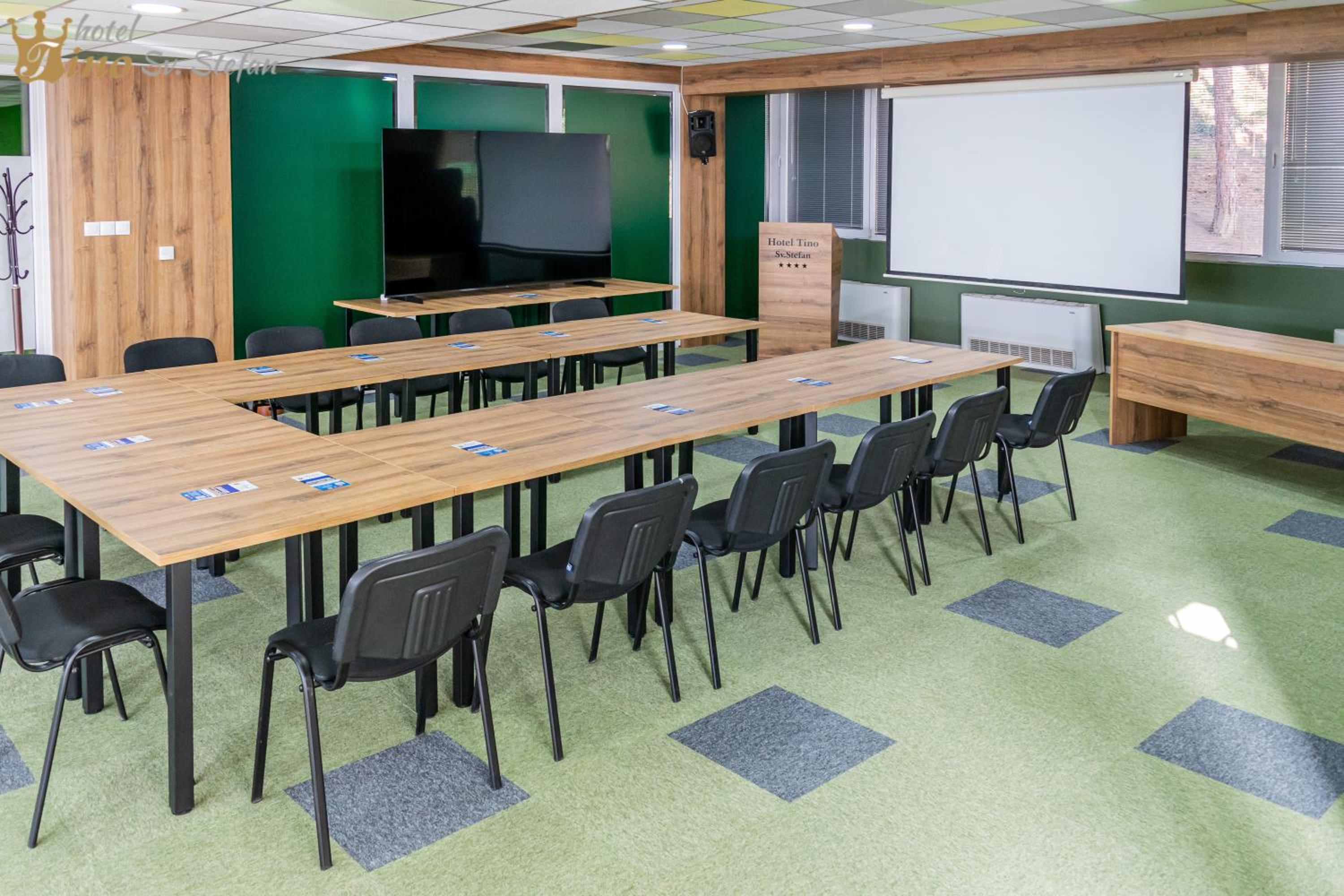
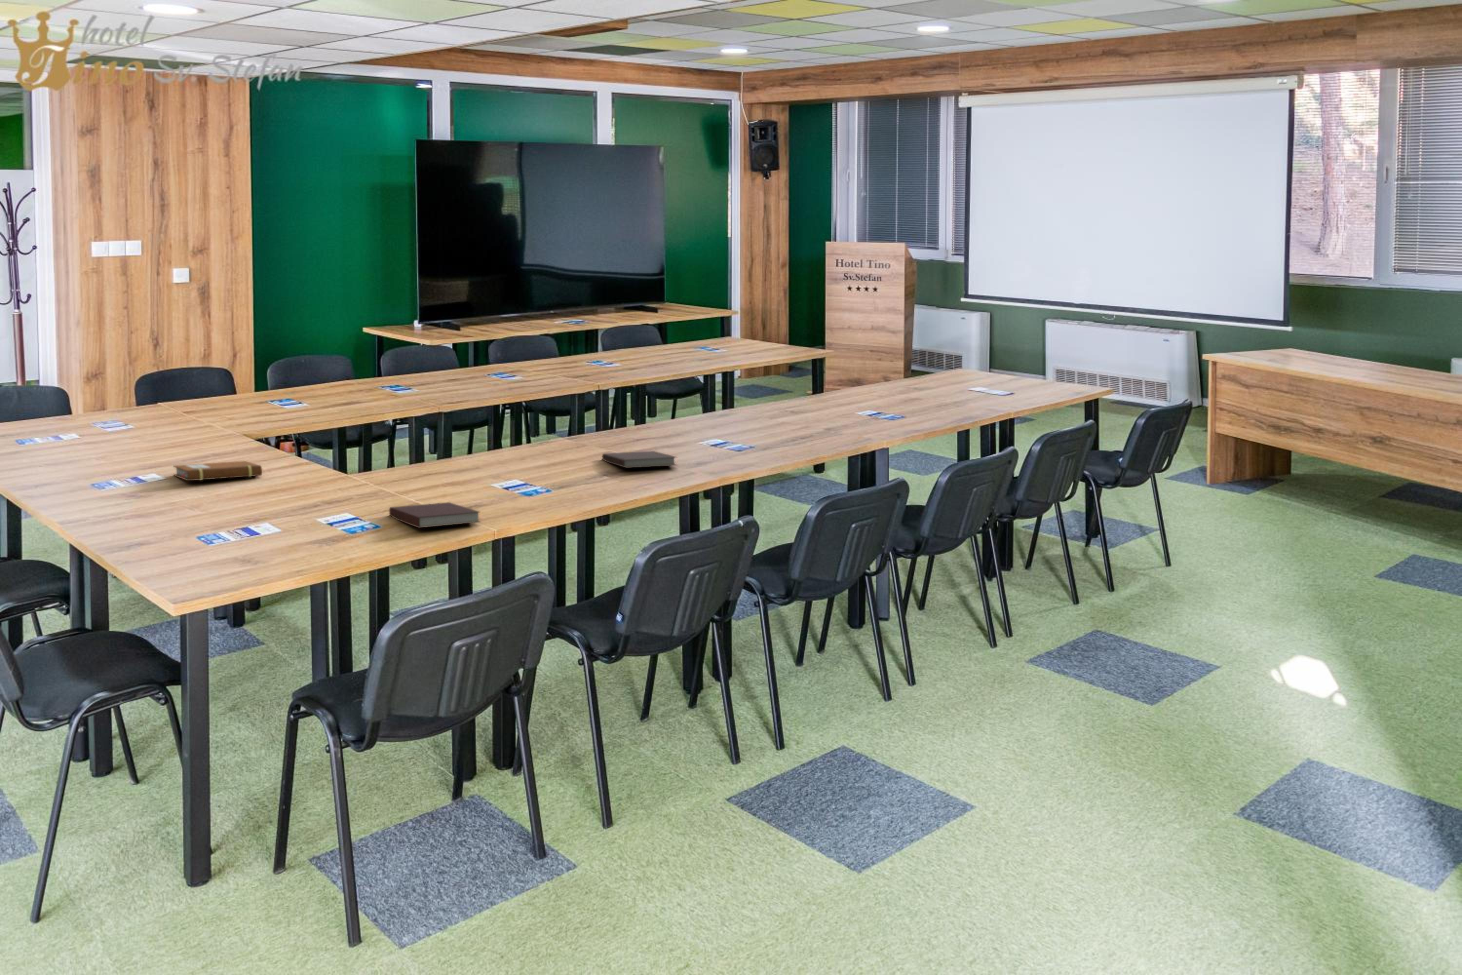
+ notebook [173,460,262,481]
+ notebook [389,502,482,529]
+ notebook [602,451,679,469]
